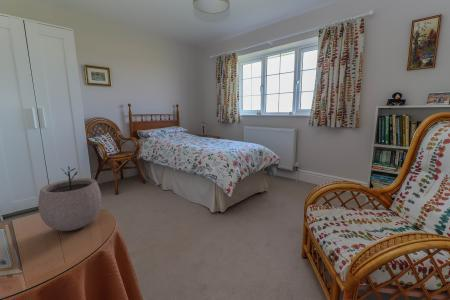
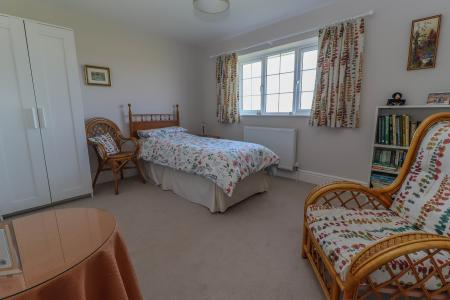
- plant pot [37,165,102,232]
